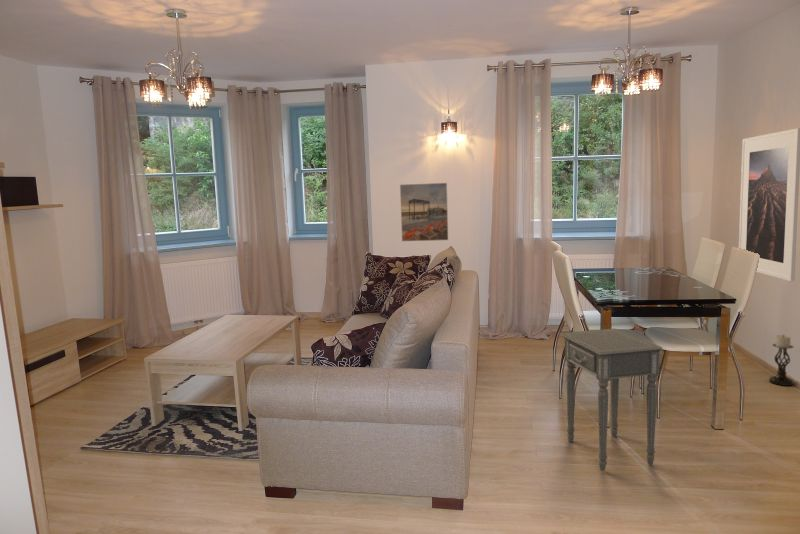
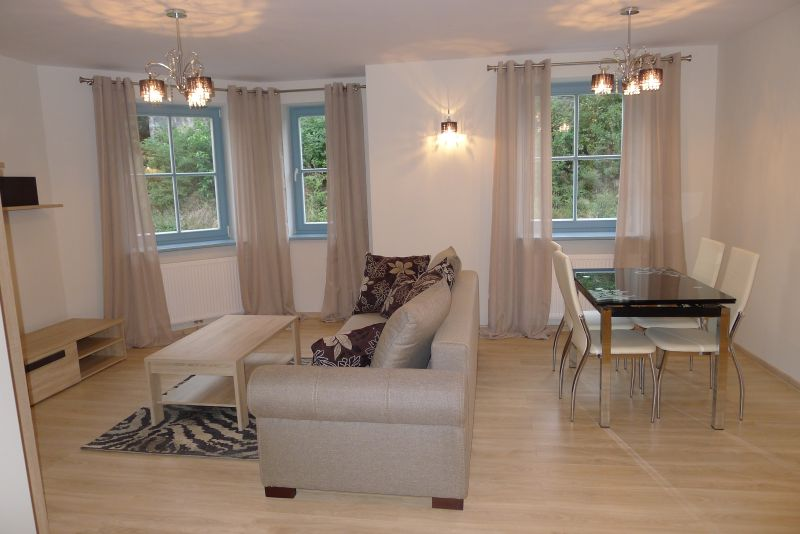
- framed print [738,127,800,282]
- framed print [399,182,449,242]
- side table [559,328,663,472]
- candle holder [768,334,795,387]
